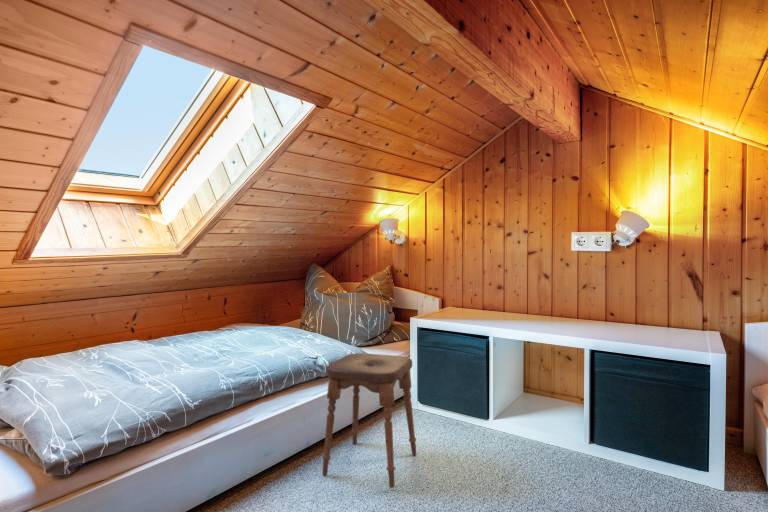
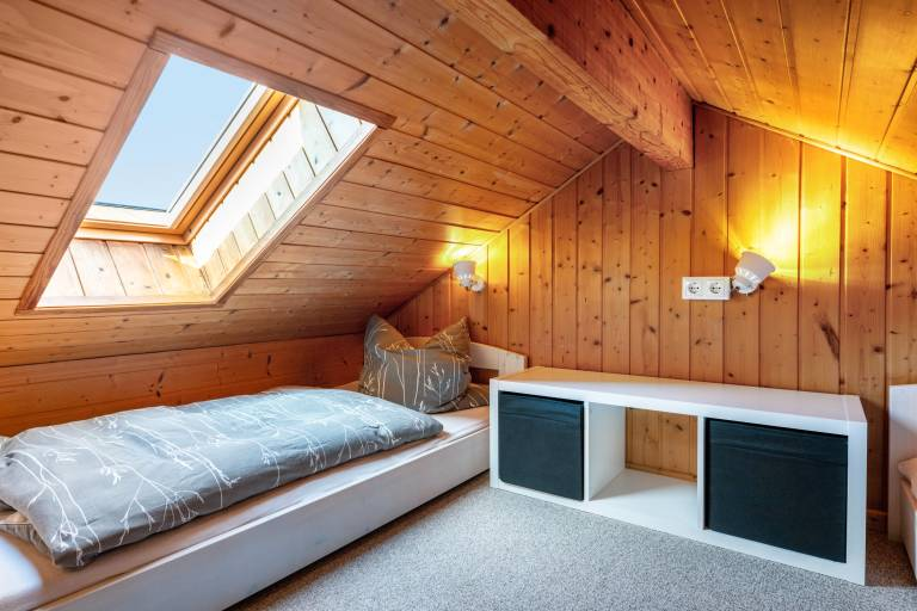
- stool [321,352,417,489]
